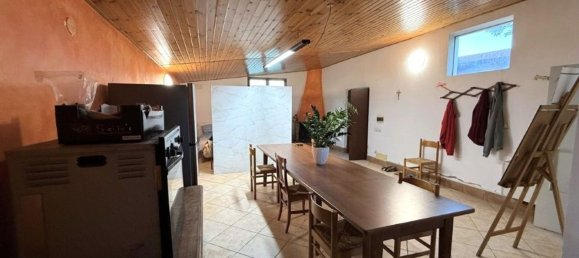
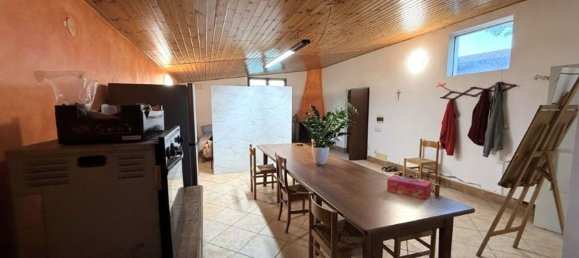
+ tissue box [386,174,432,200]
